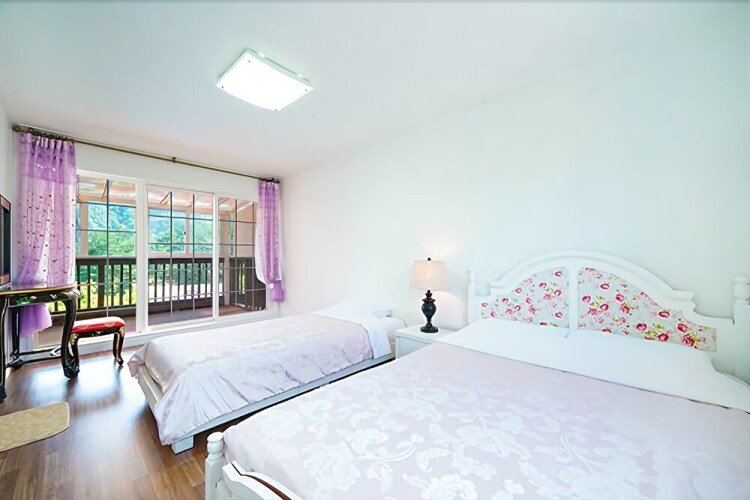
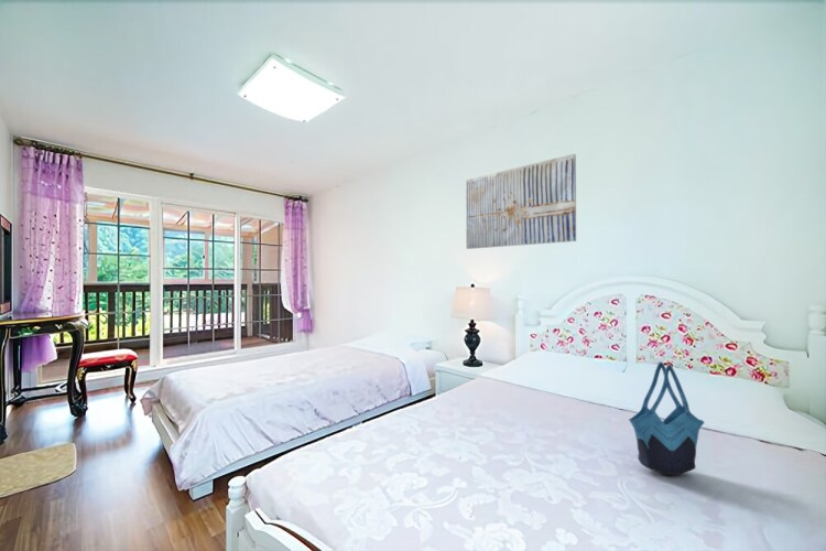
+ wall art [465,153,577,250]
+ tote bag [627,360,706,476]
